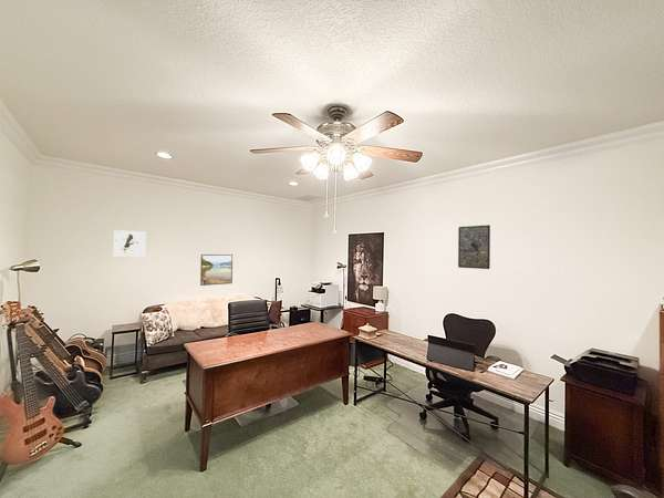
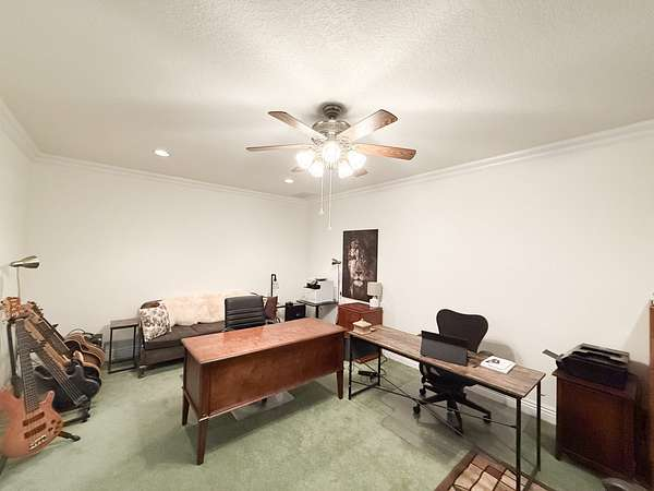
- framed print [457,225,491,270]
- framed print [113,229,147,258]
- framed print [199,253,234,287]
